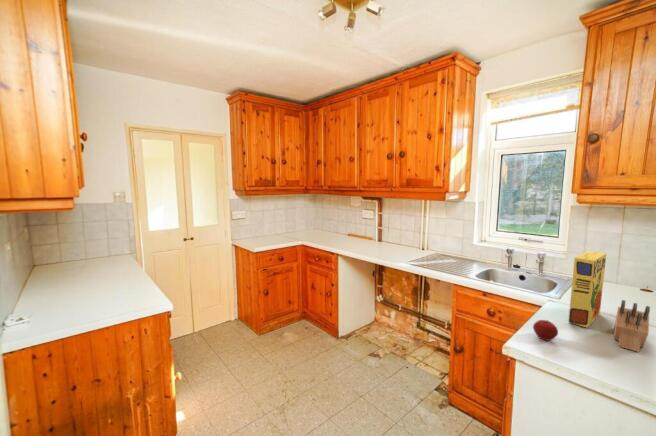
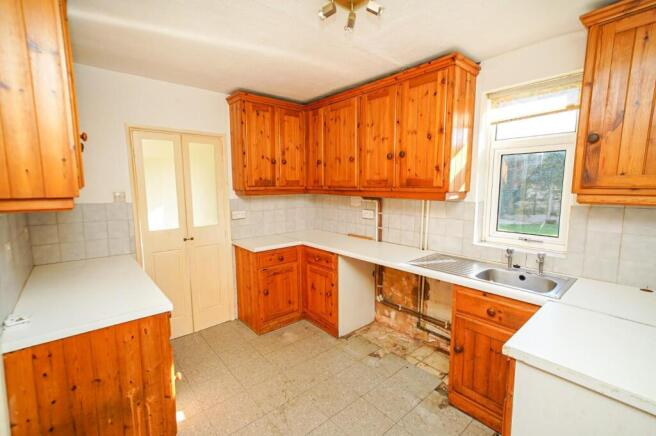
- cereal box [567,250,607,329]
- knife block [613,299,651,353]
- apple [532,319,559,342]
